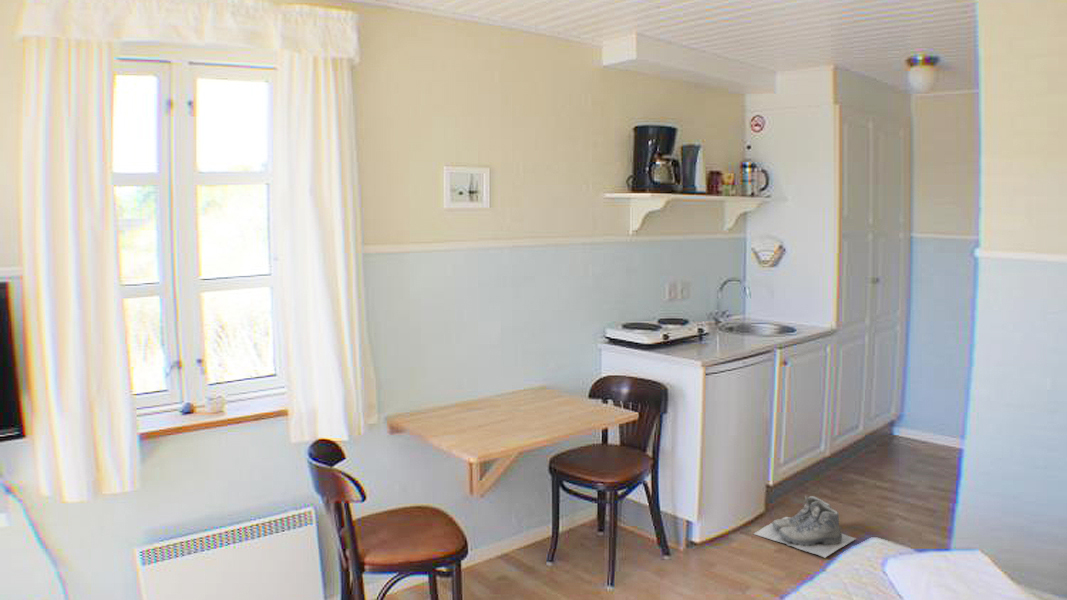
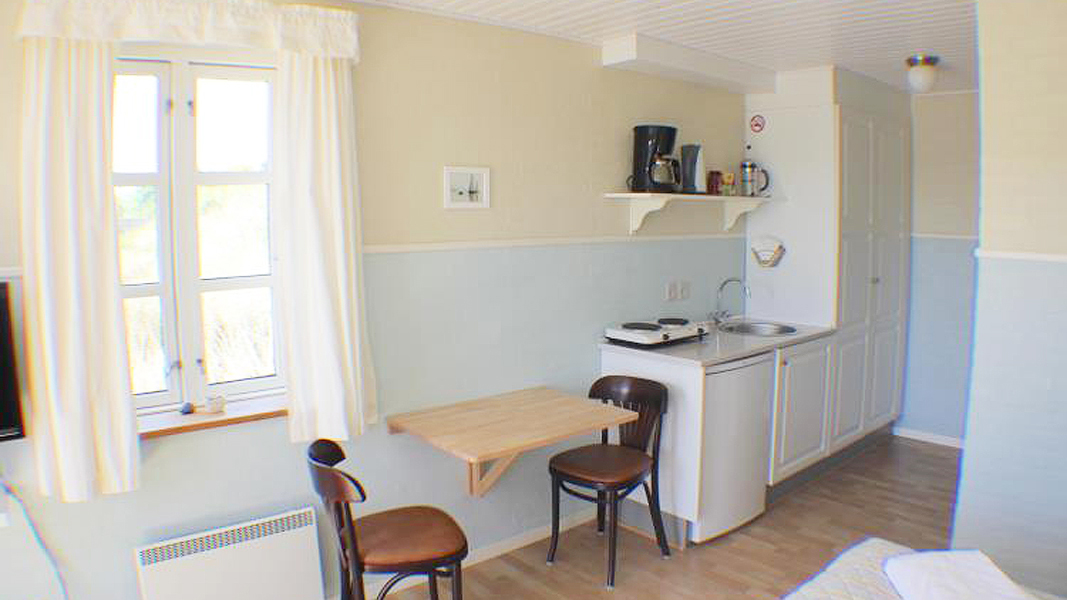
- boots [753,494,858,559]
